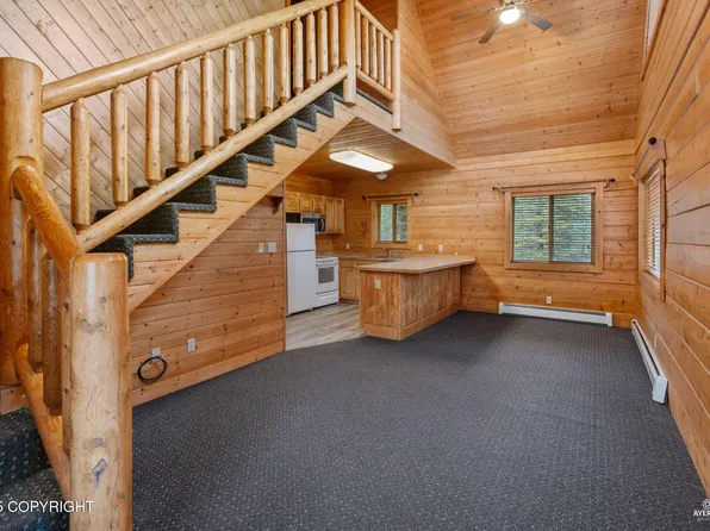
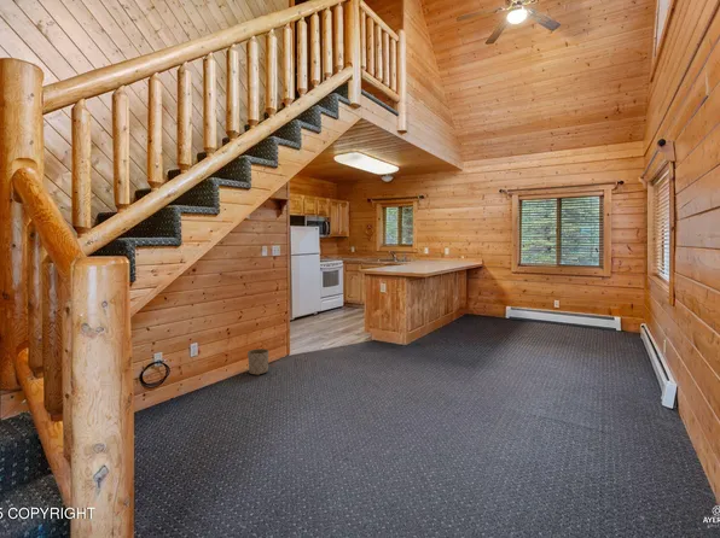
+ planter [246,347,269,376]
